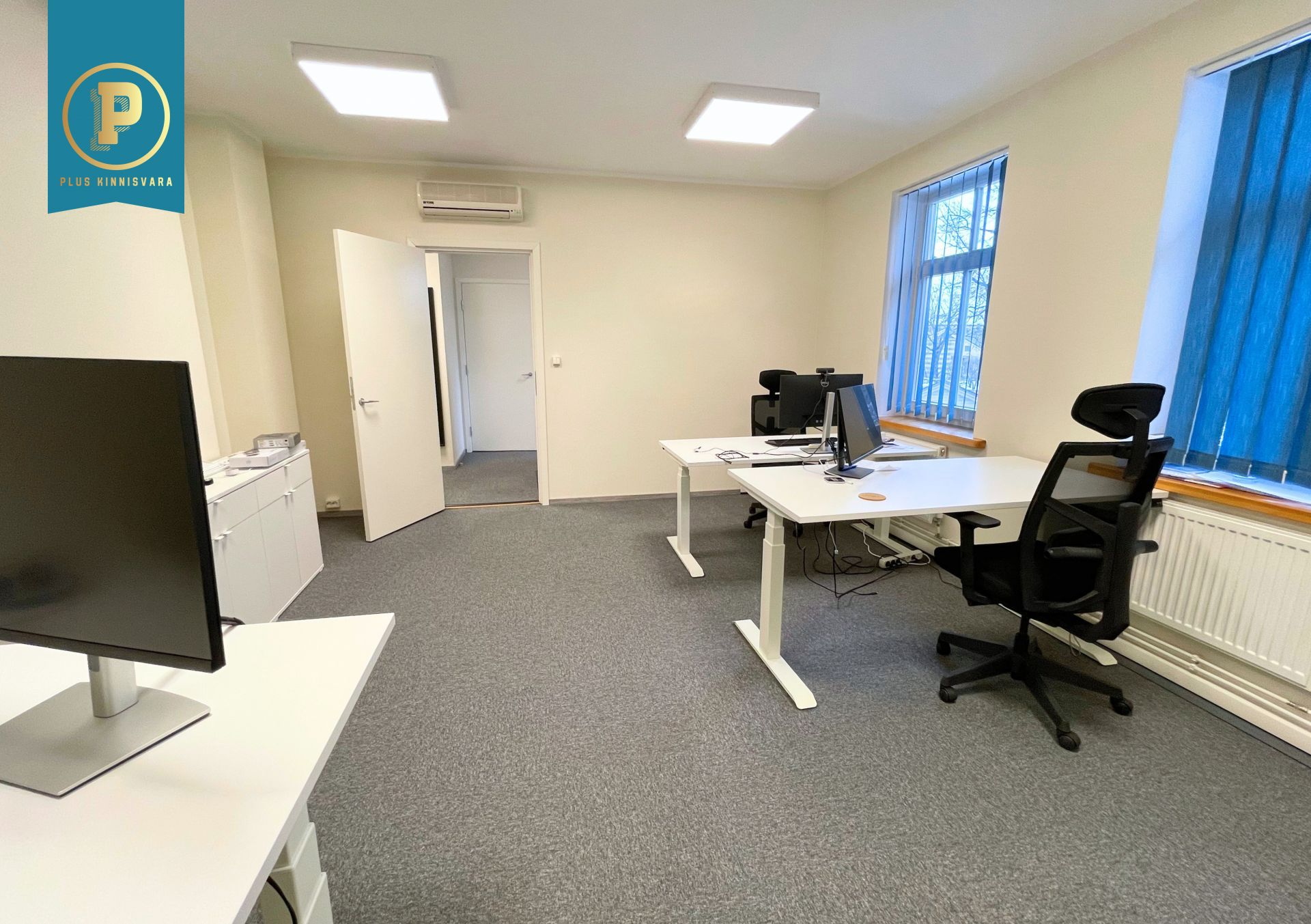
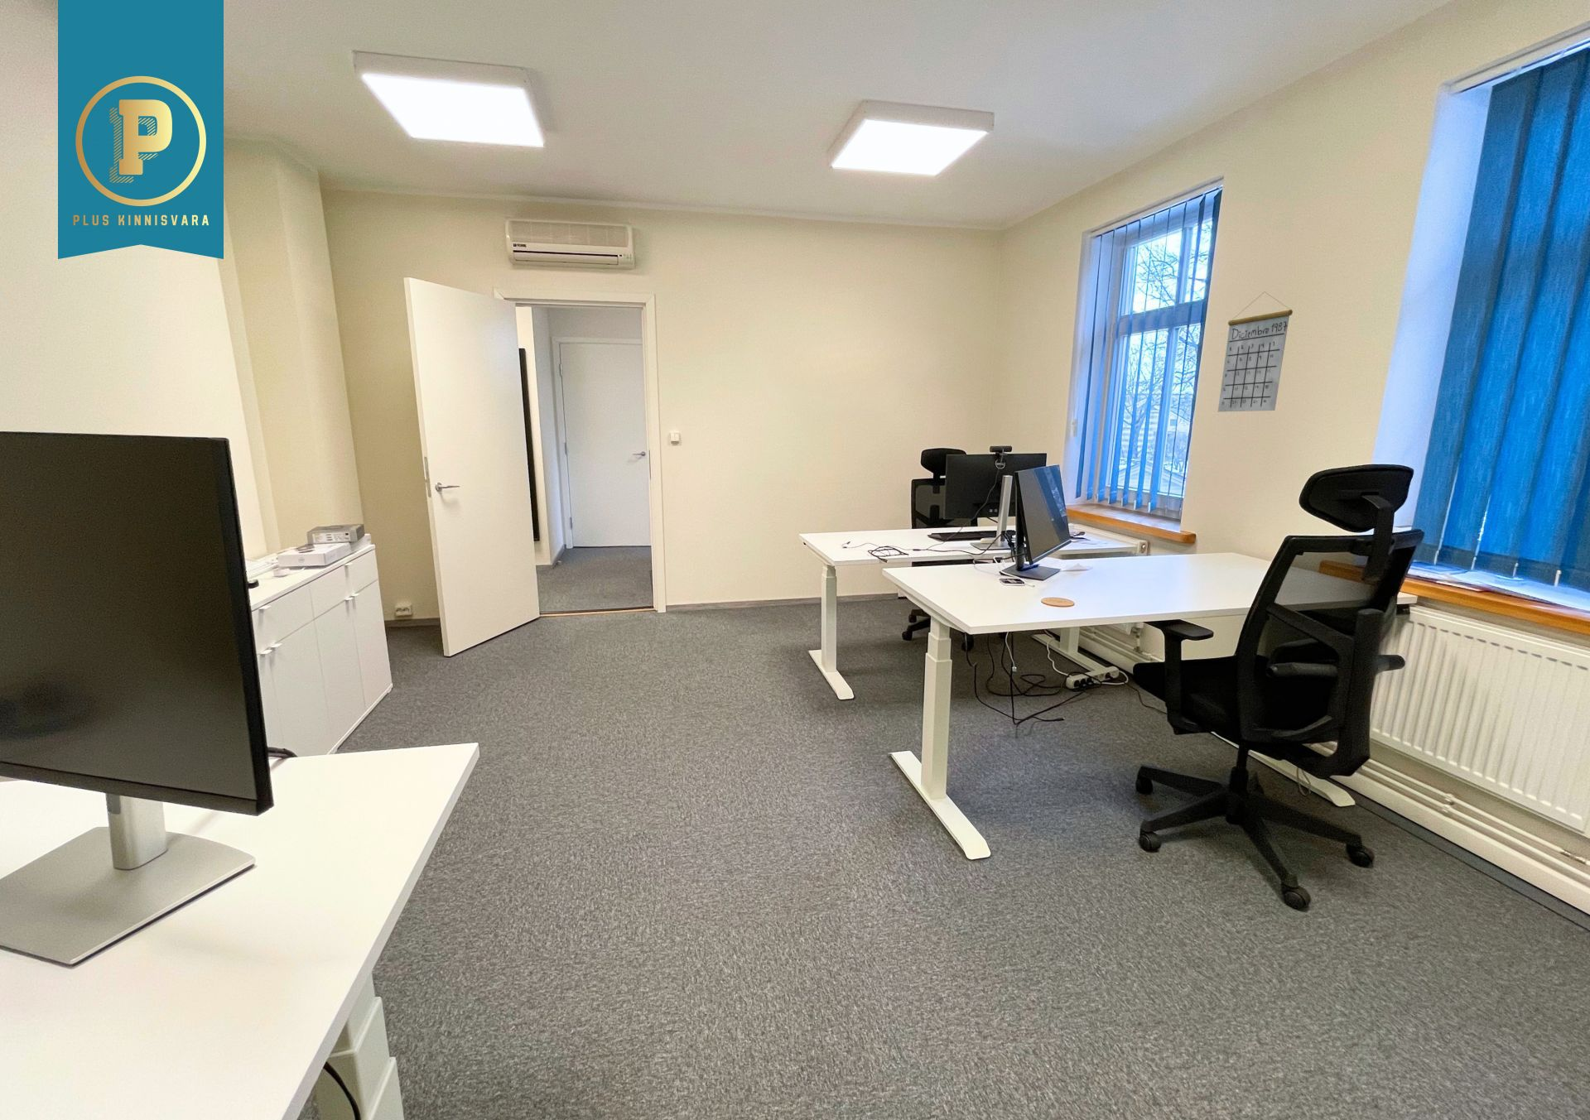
+ calendar [1218,291,1294,412]
